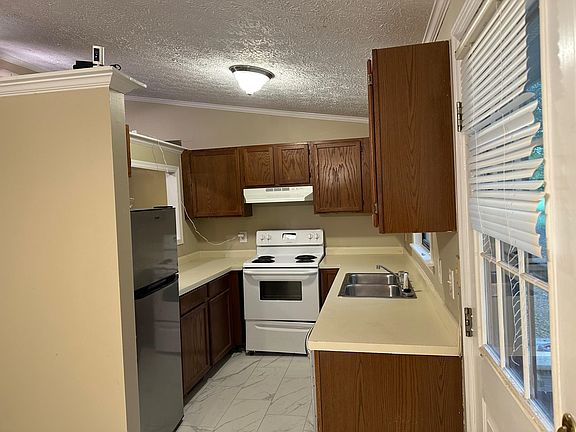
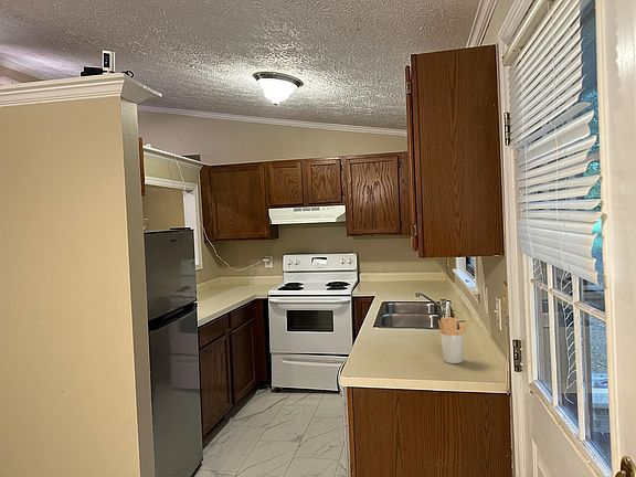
+ utensil holder [437,316,468,364]
